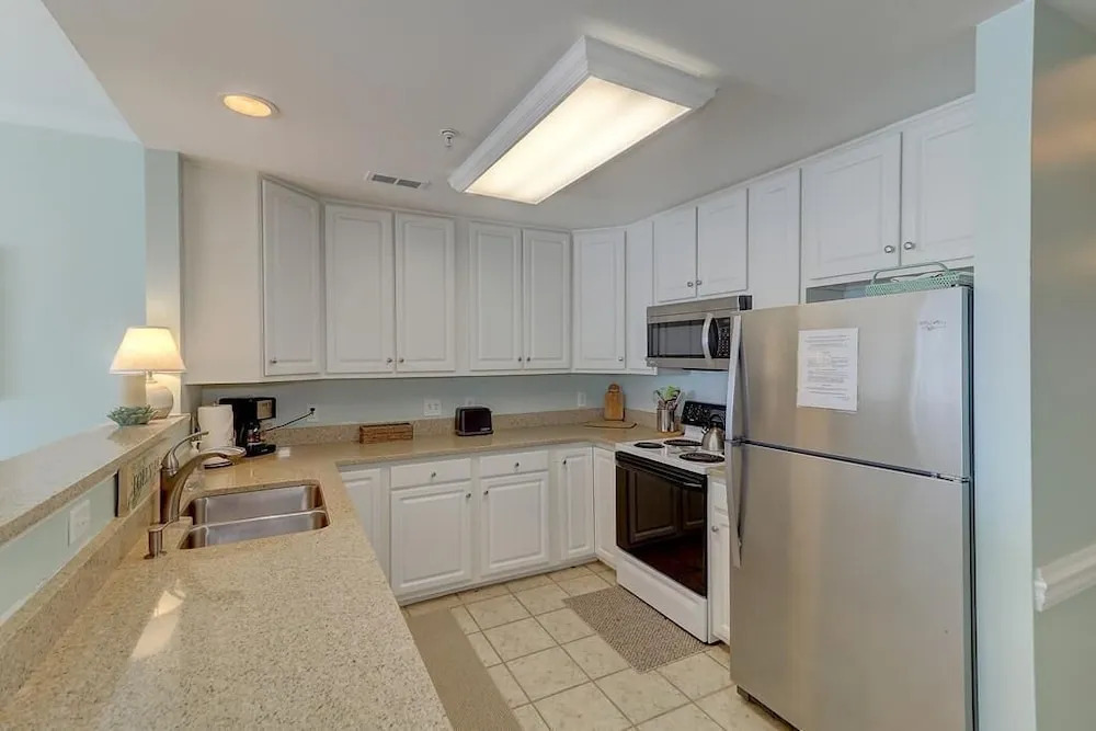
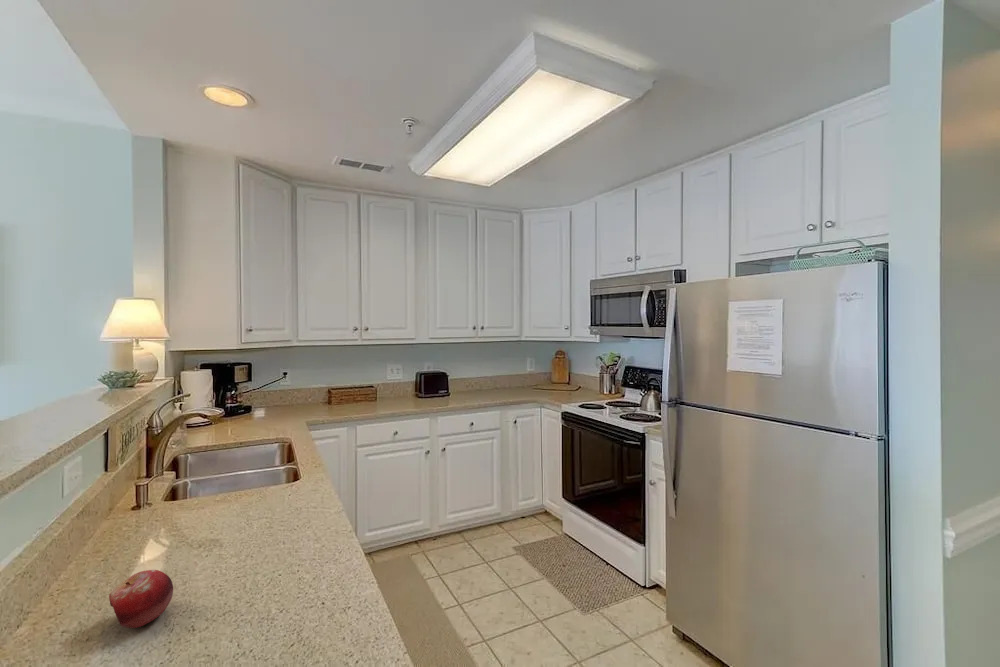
+ fruit [108,569,174,629]
